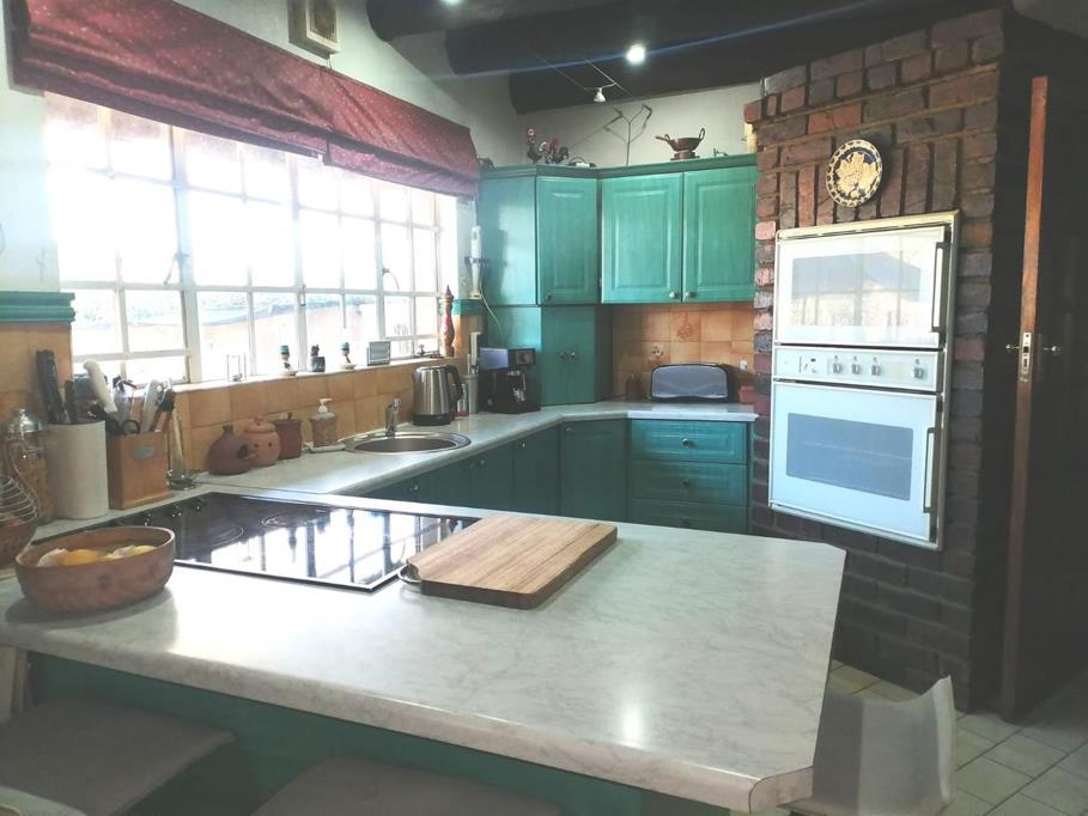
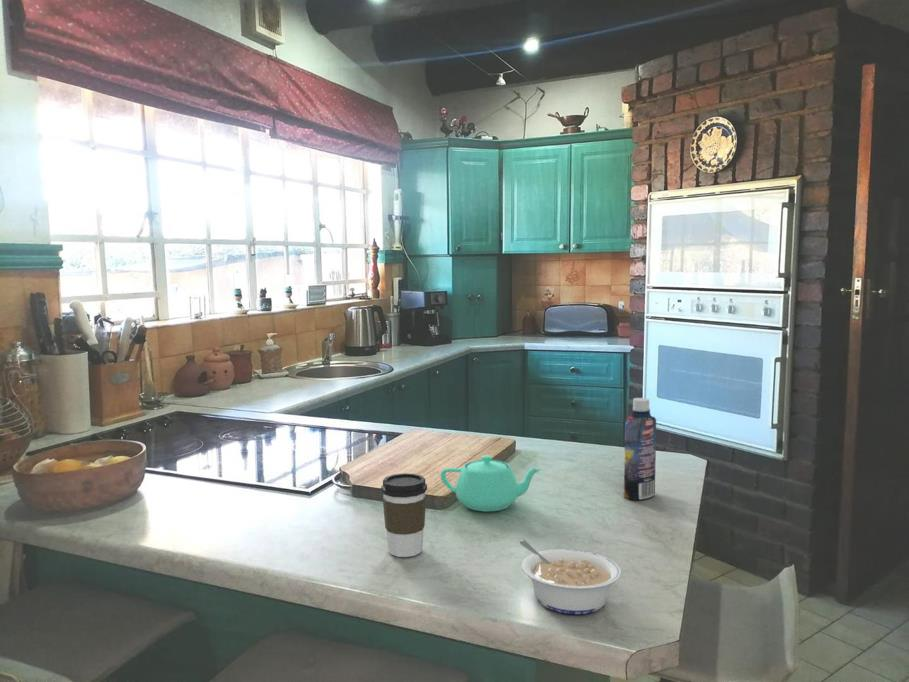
+ coffee cup [380,472,428,558]
+ teapot [440,454,543,512]
+ legume [518,539,622,615]
+ bottle [623,397,657,501]
